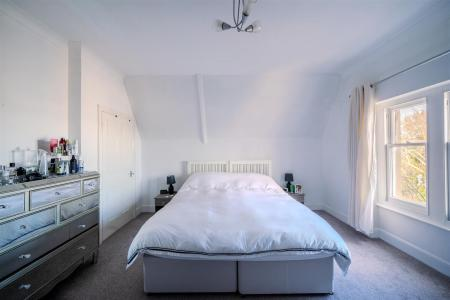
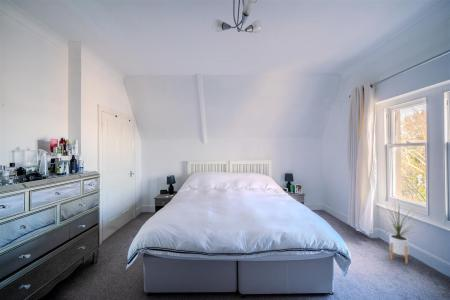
+ house plant [376,201,422,265]
